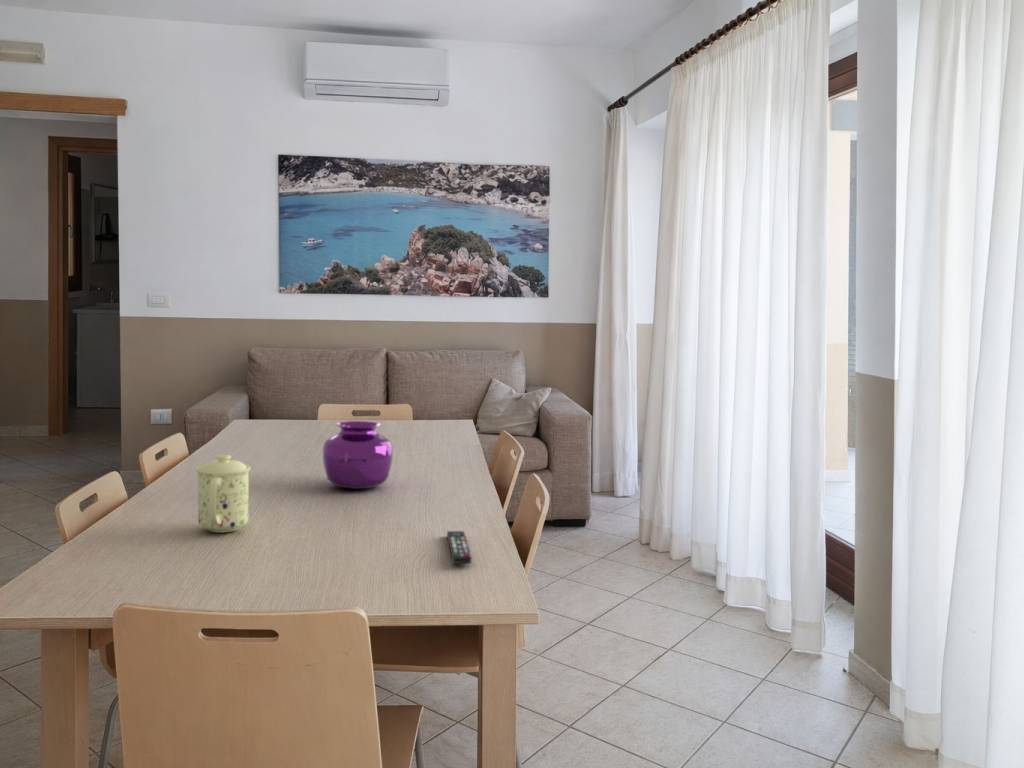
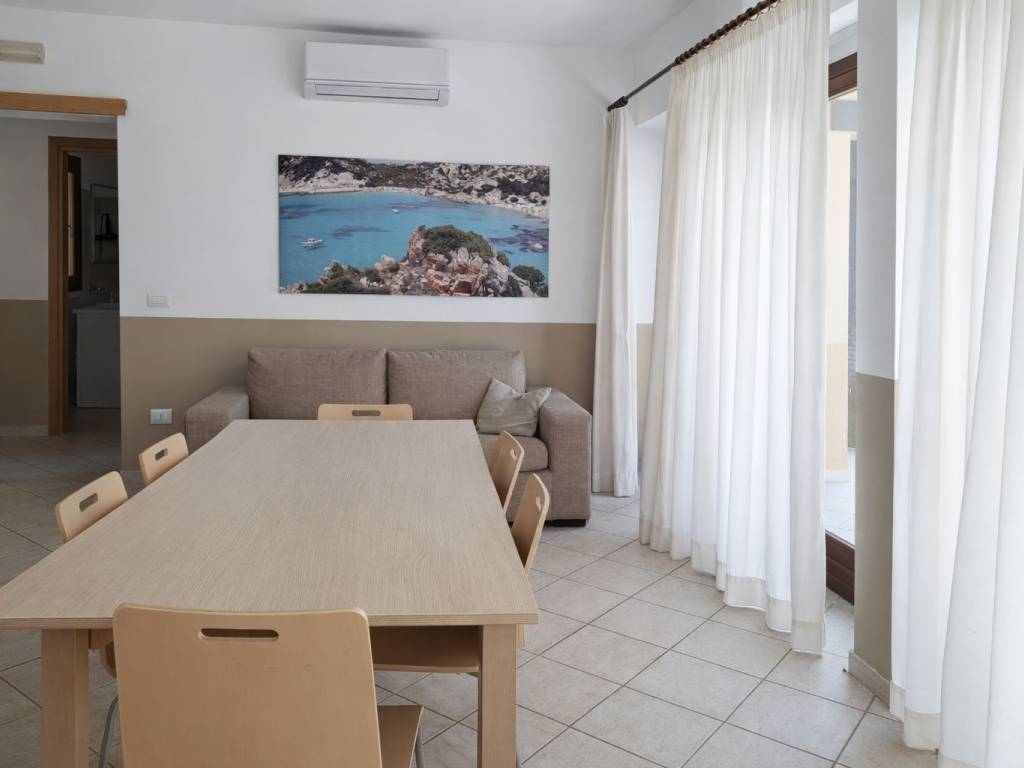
- remote control [446,530,472,565]
- vase [322,420,394,490]
- mug [195,454,252,533]
